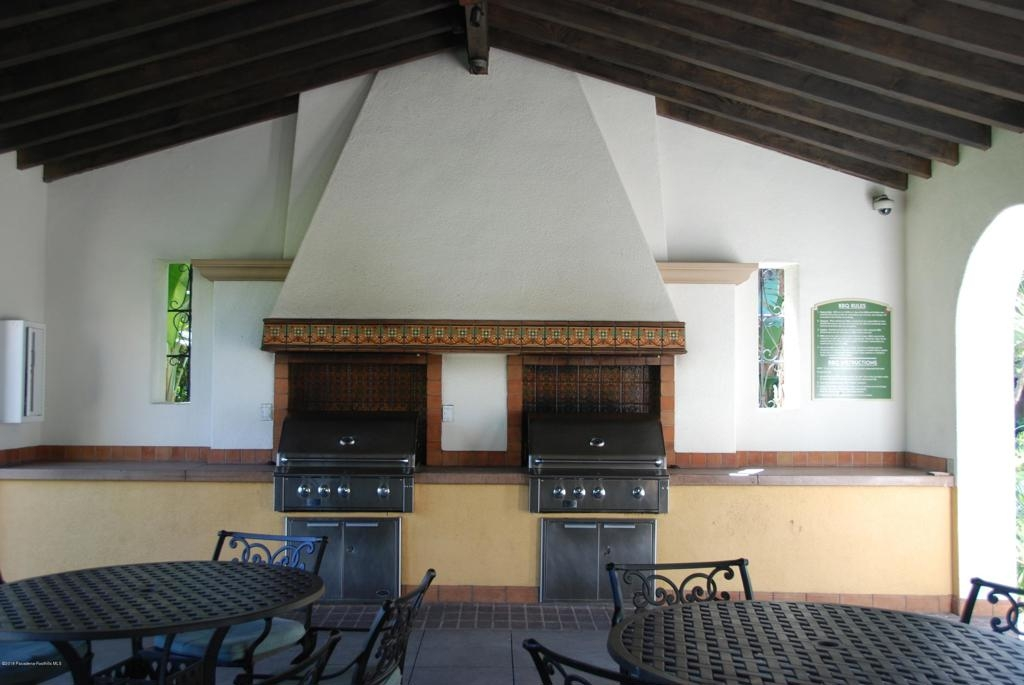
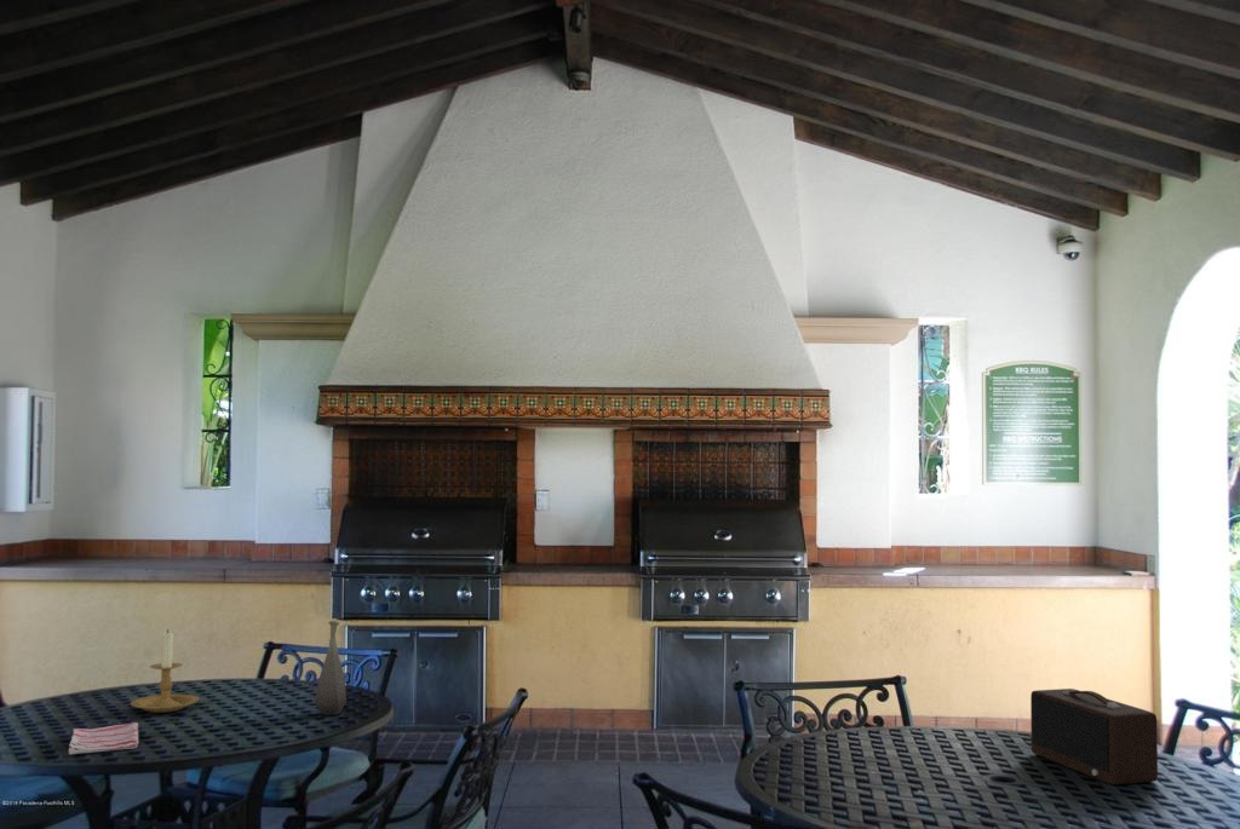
+ candle holder [130,628,201,714]
+ dish towel [68,721,139,755]
+ bottle [314,620,348,716]
+ speaker [1029,687,1159,785]
